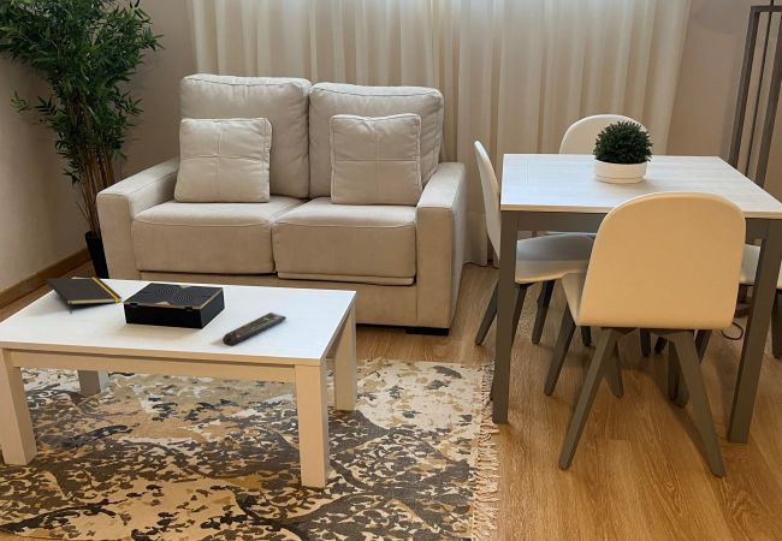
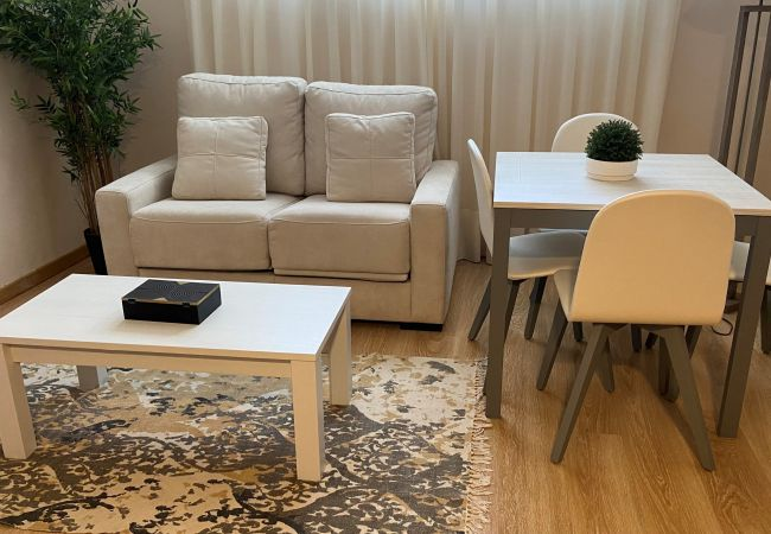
- notepad [46,277,123,315]
- remote control [221,311,288,347]
